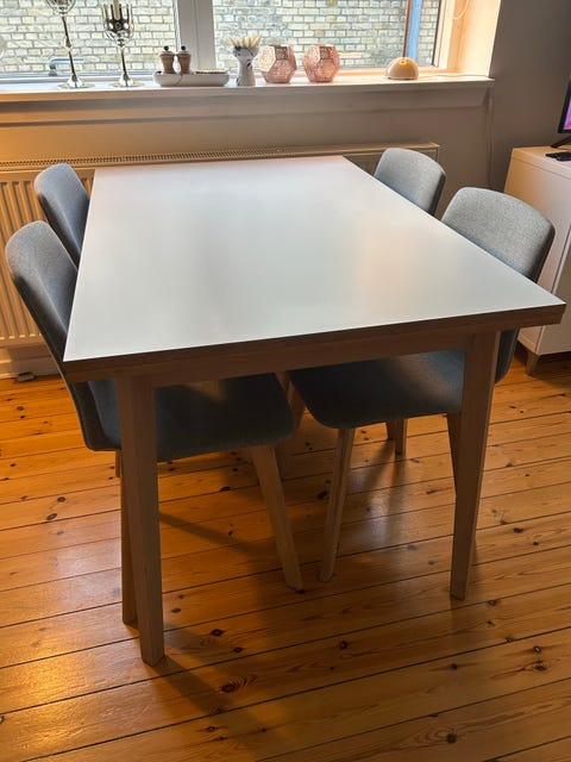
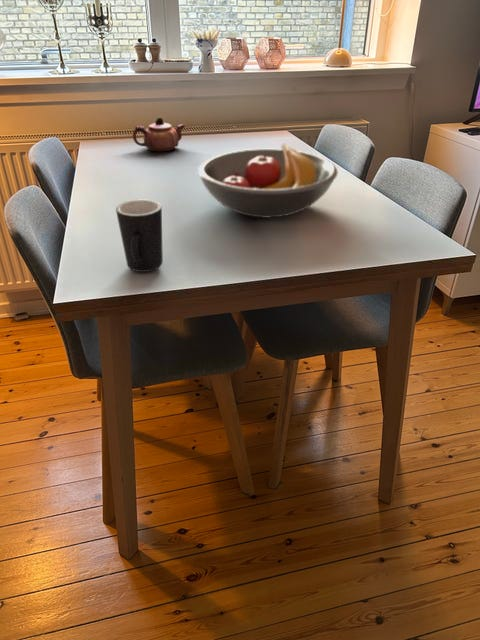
+ mug [115,199,164,273]
+ fruit bowl [197,142,339,219]
+ teapot [132,116,186,153]
